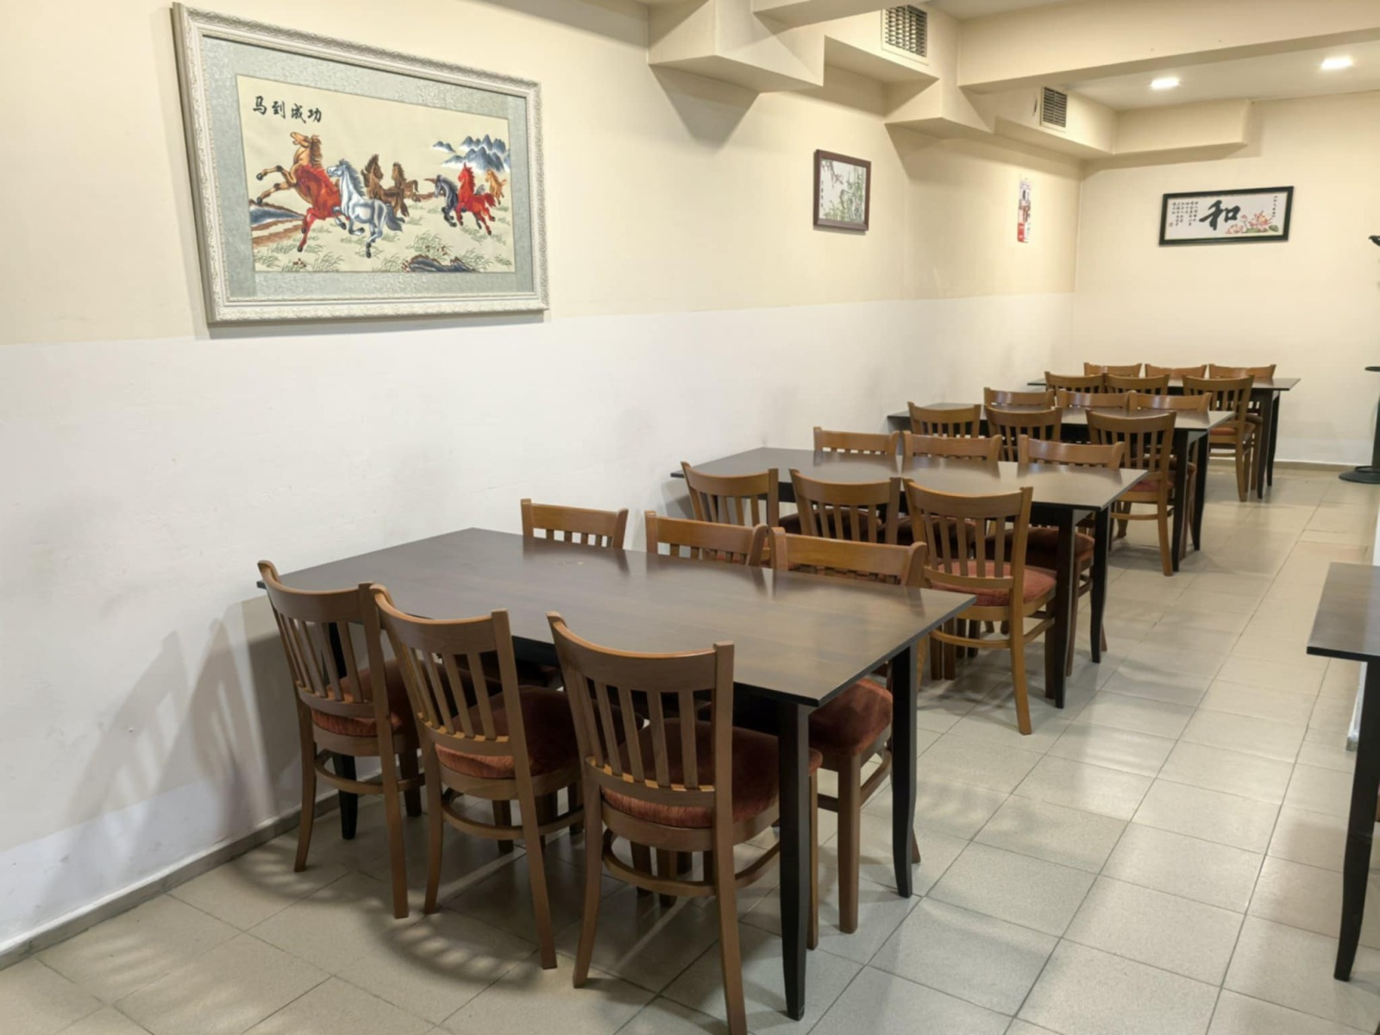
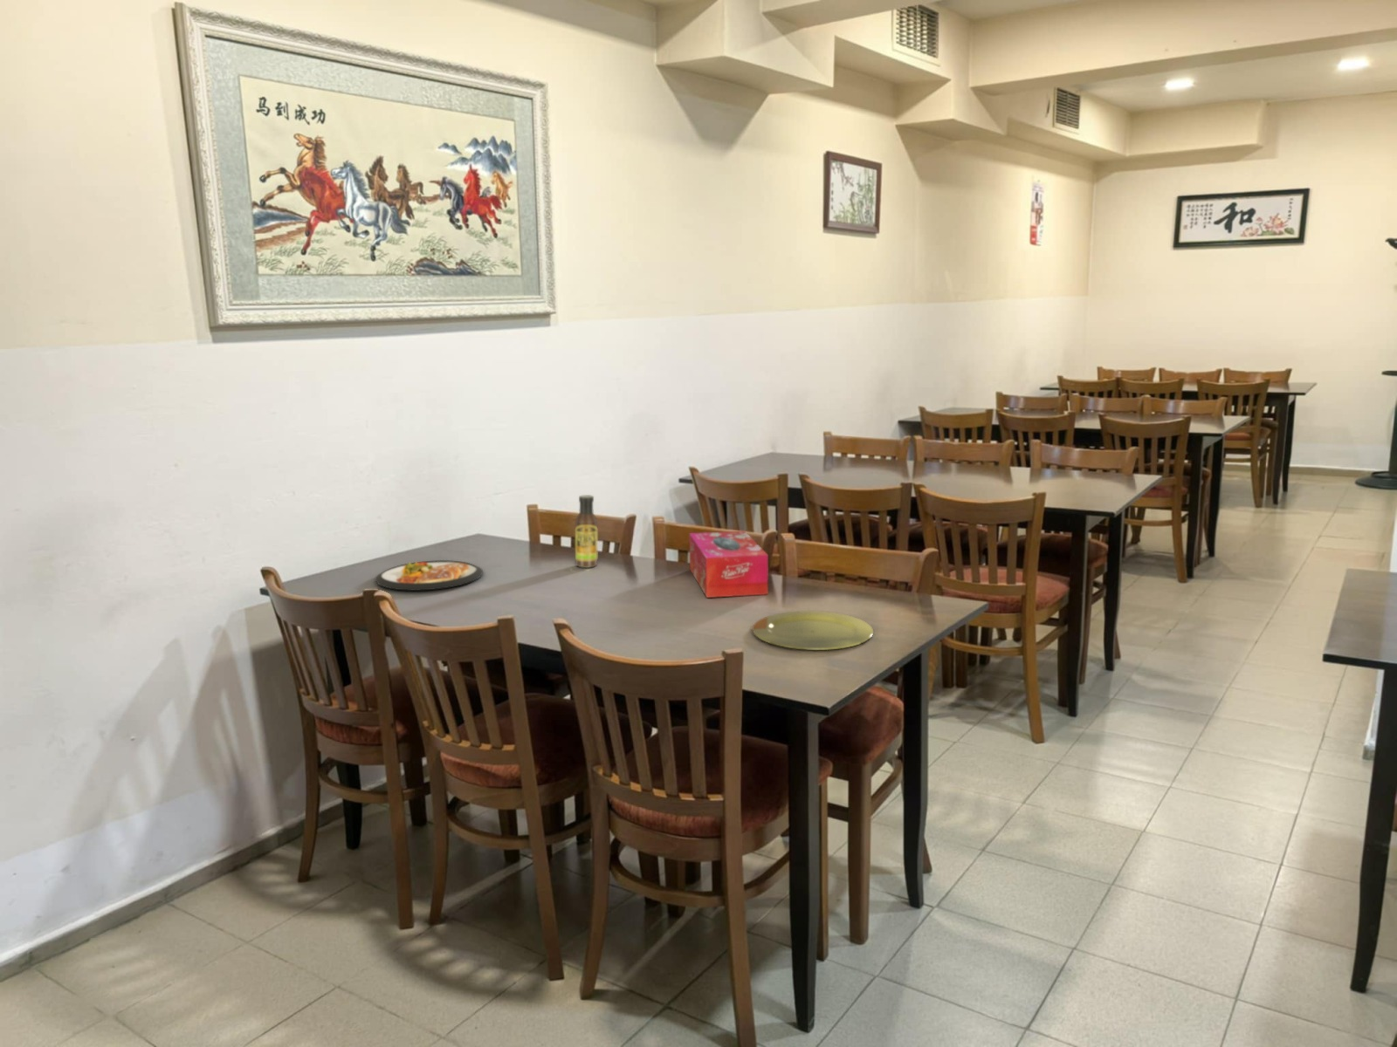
+ plate [751,610,875,651]
+ dish [375,560,484,592]
+ tissue box [689,530,768,598]
+ sauce bottle [574,494,598,569]
